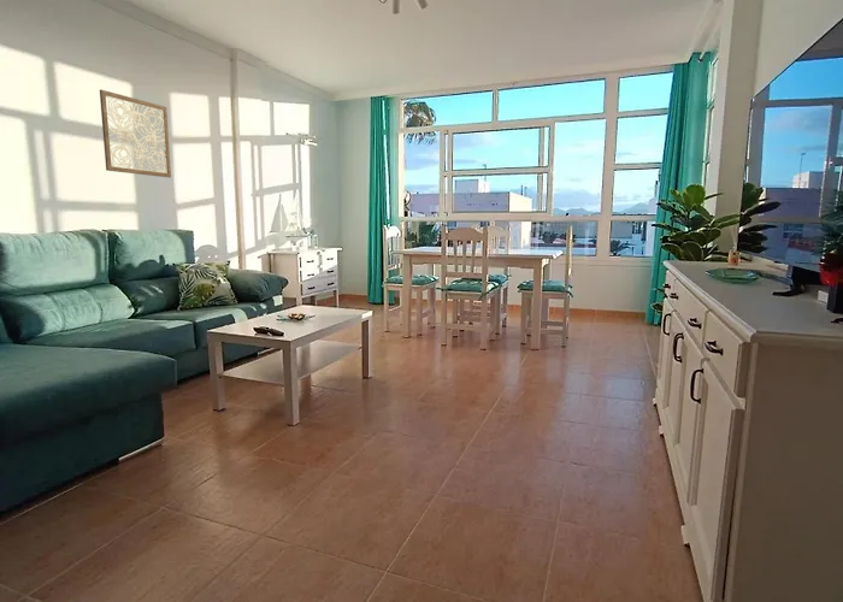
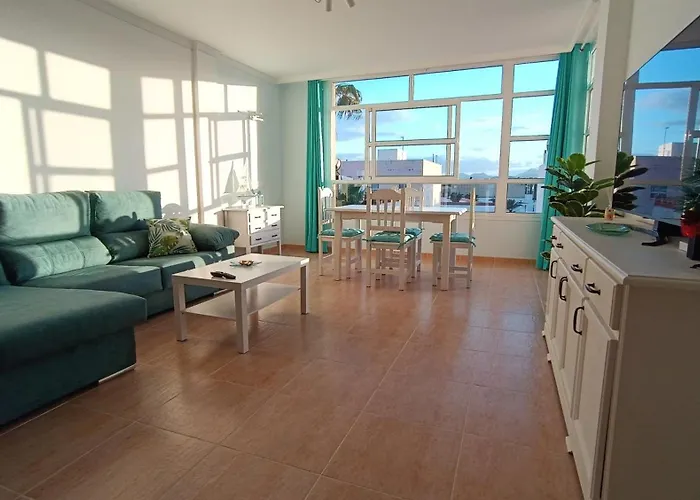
- wall art [99,88,172,178]
